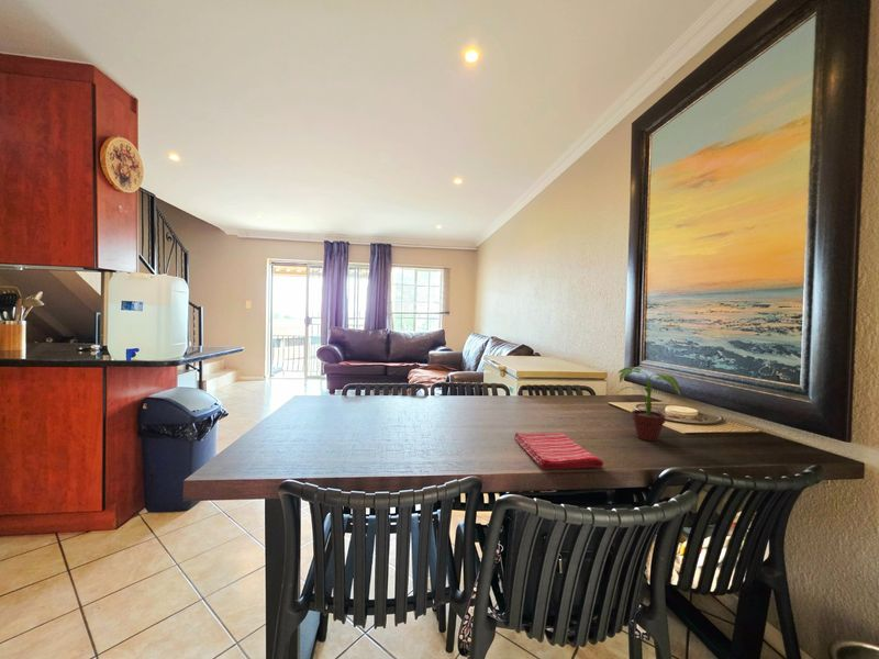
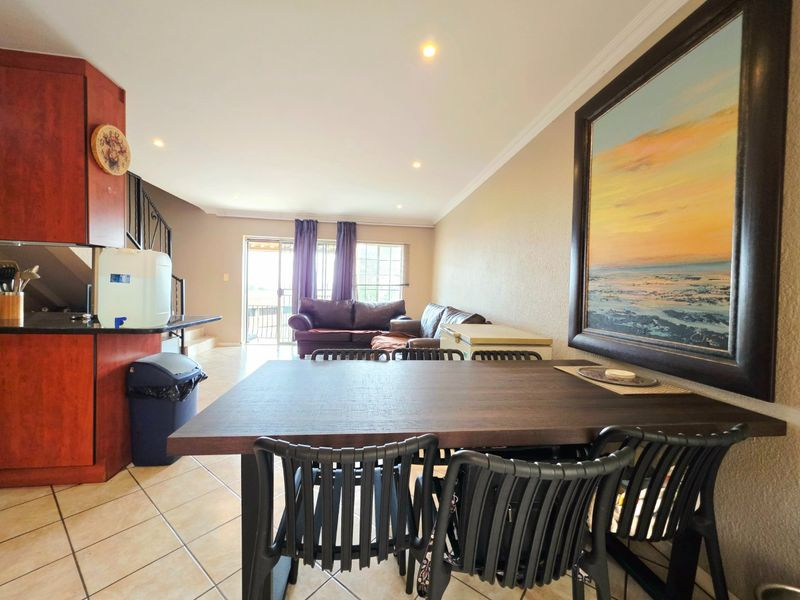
- potted plant [616,366,681,442]
- dish towel [513,432,604,470]
